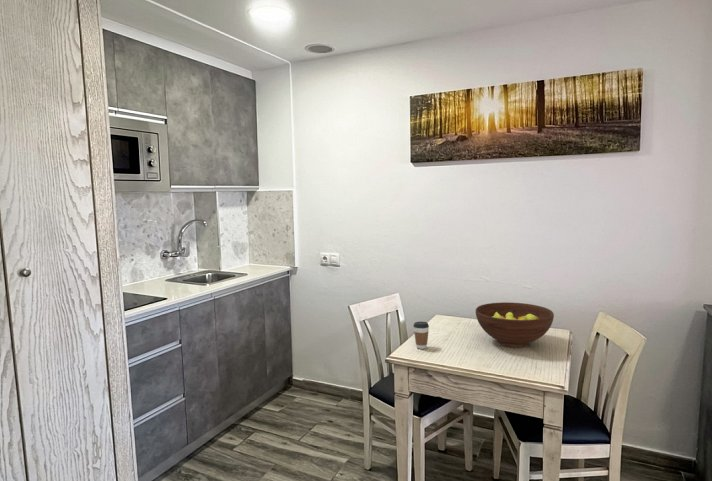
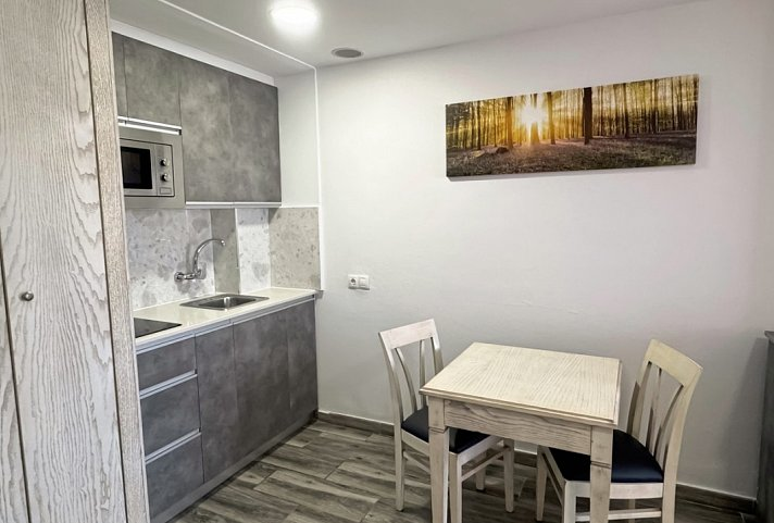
- fruit bowl [475,301,555,348]
- coffee cup [412,321,430,350]
